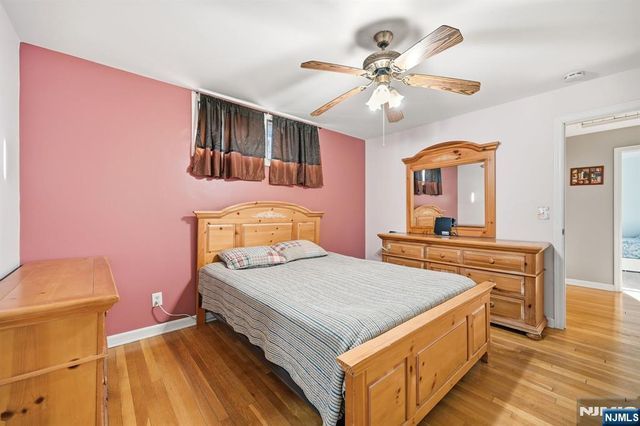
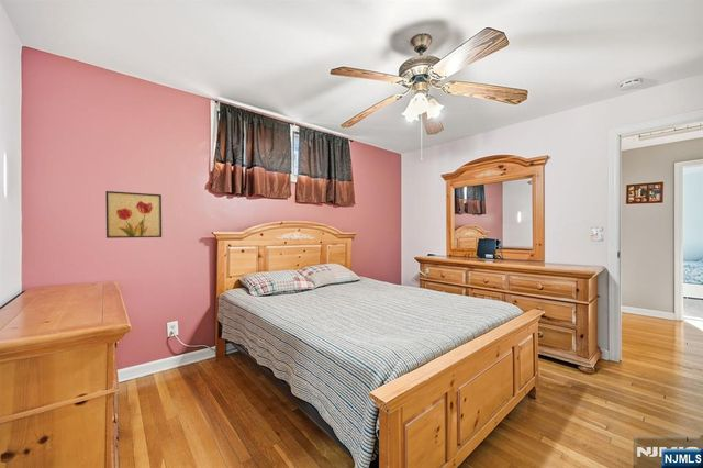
+ wall art [104,190,163,239]
